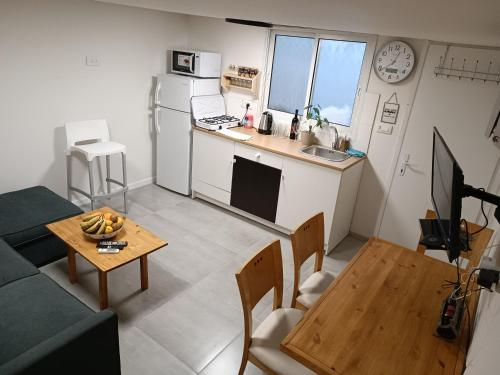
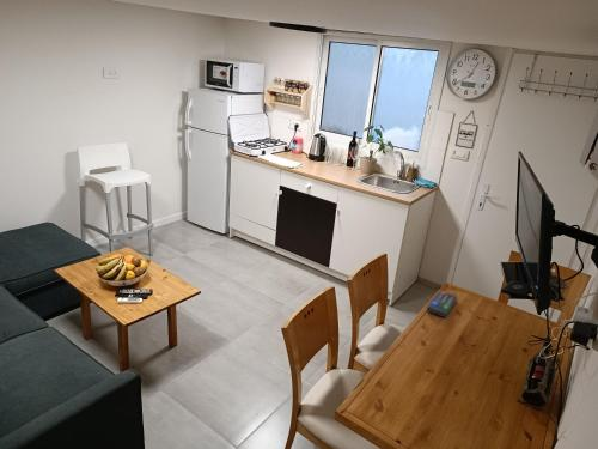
+ remote control [426,290,458,318]
